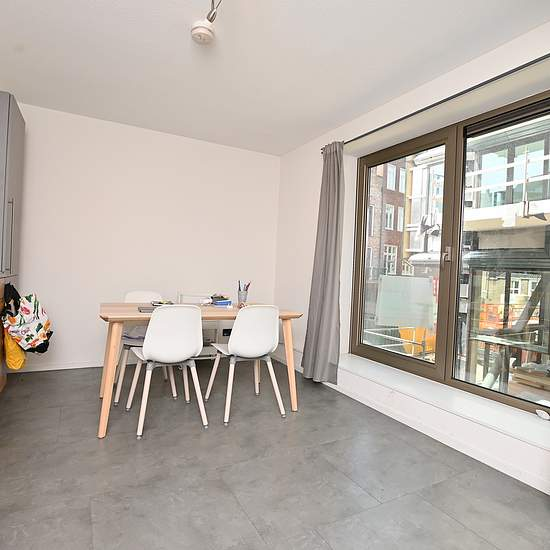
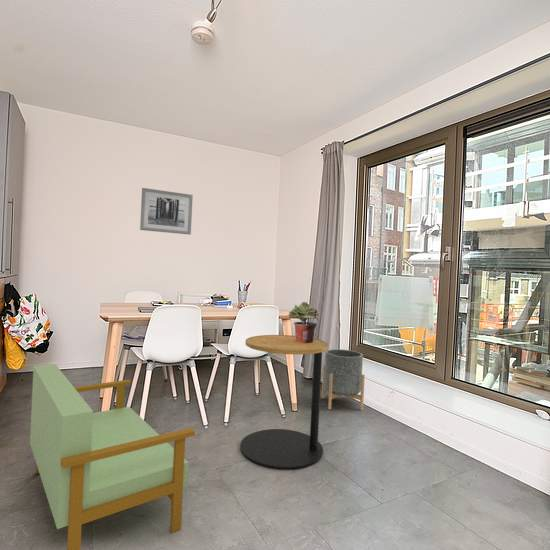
+ wall art [139,187,194,235]
+ side table [239,334,329,470]
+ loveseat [29,363,196,550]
+ planter [321,348,366,411]
+ potted plant [288,301,322,343]
